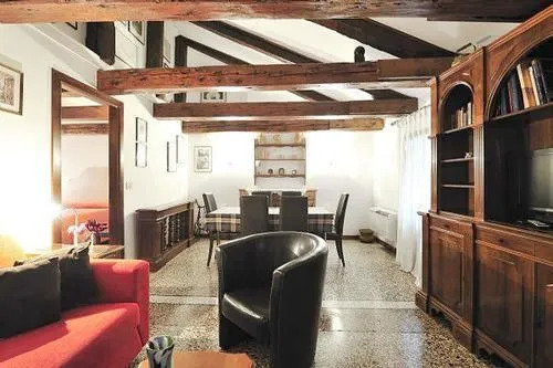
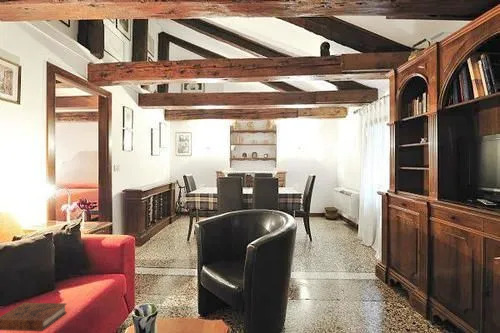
+ book [0,302,67,332]
